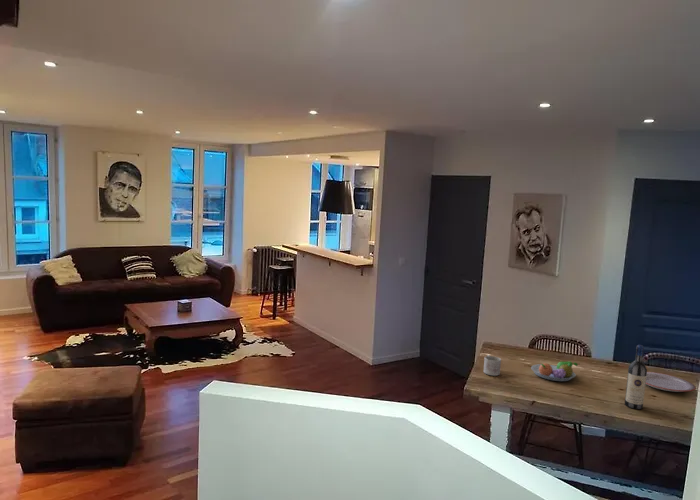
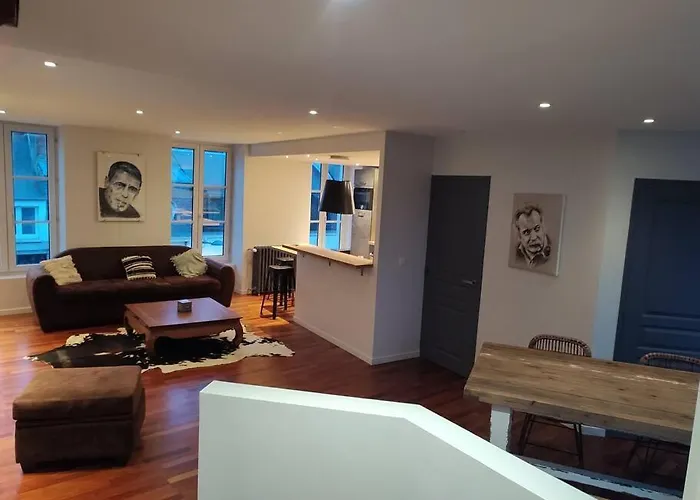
- mug [483,354,502,377]
- fruit bowl [530,361,579,382]
- plate [645,371,697,393]
- wine bottle [624,344,648,410]
